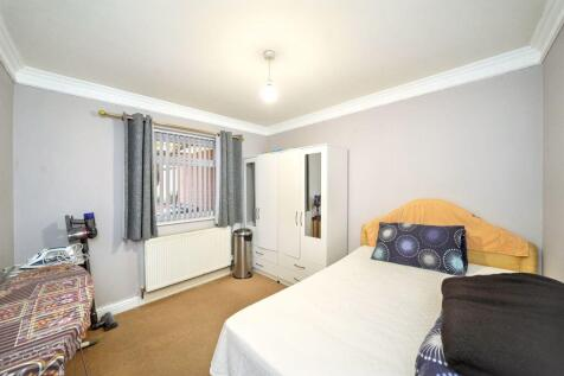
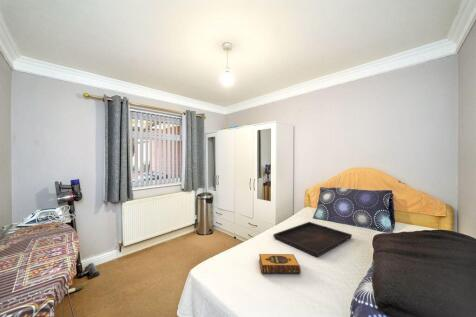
+ serving tray [272,221,353,258]
+ hardback book [258,253,302,275]
